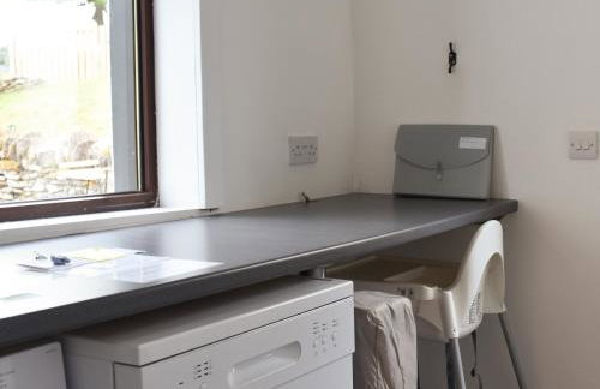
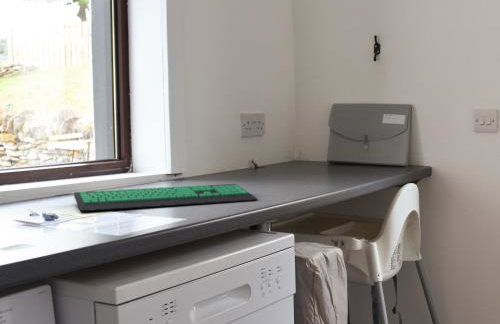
+ computer keyboard [73,183,259,212]
